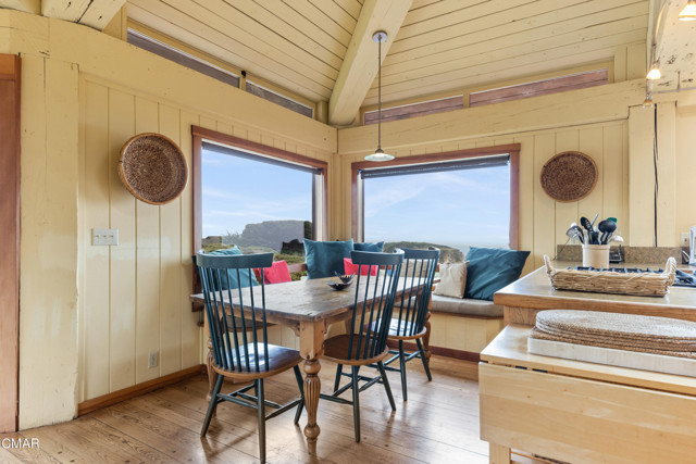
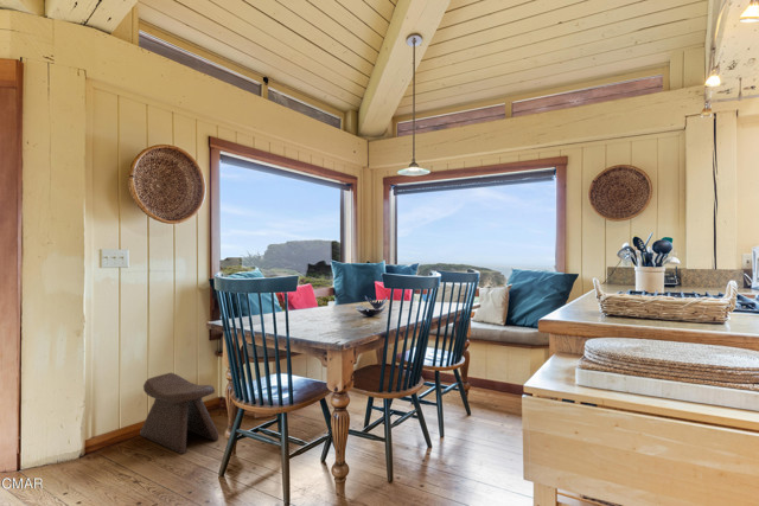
+ stool [139,372,219,455]
